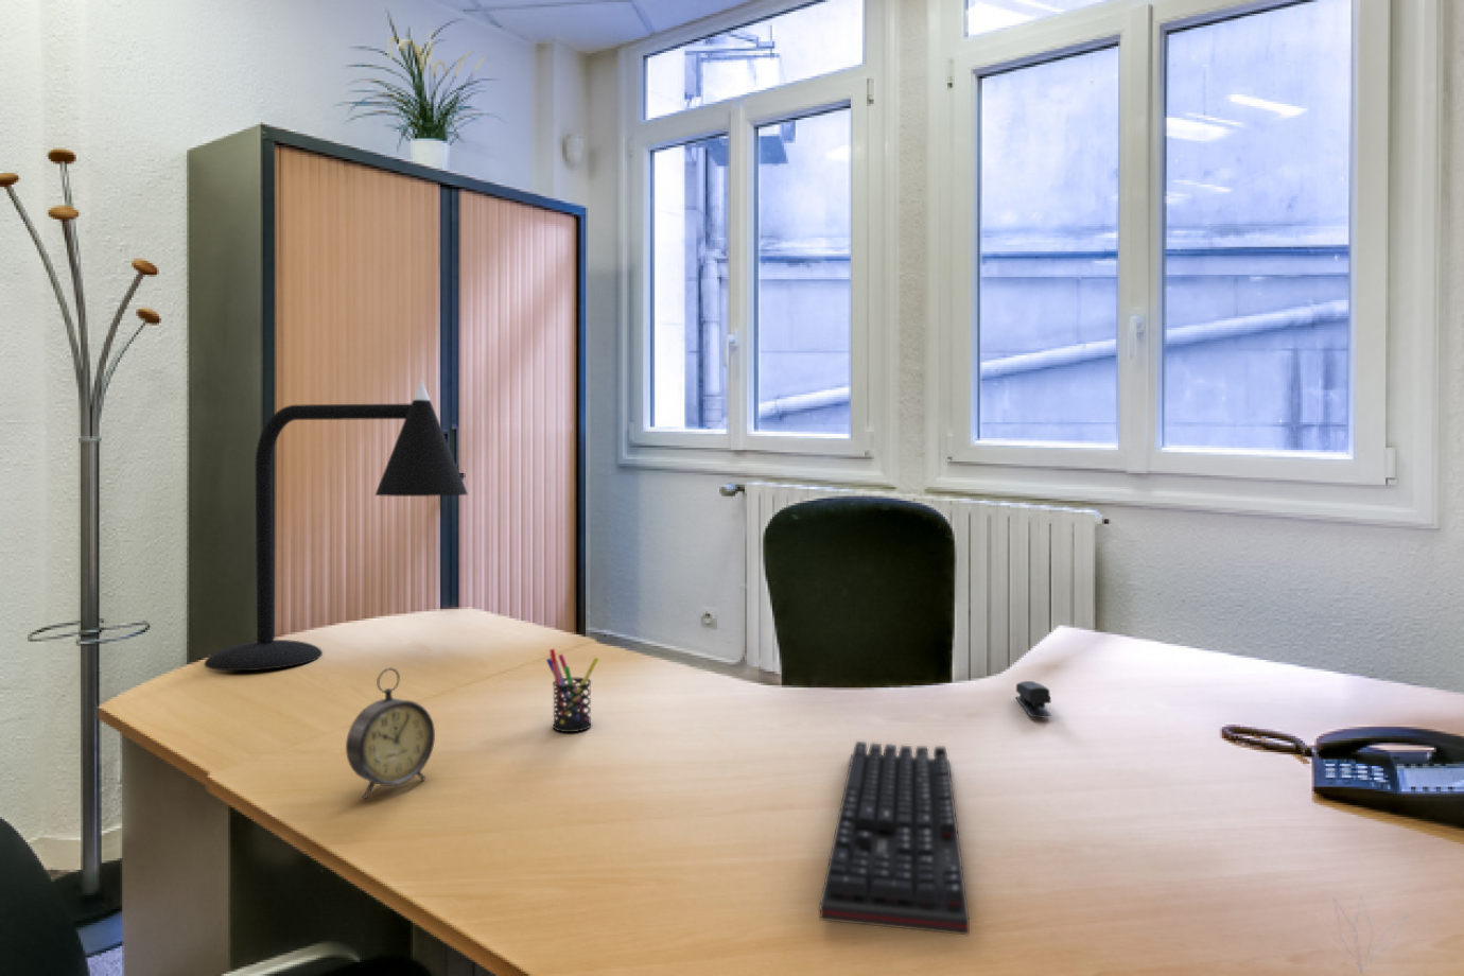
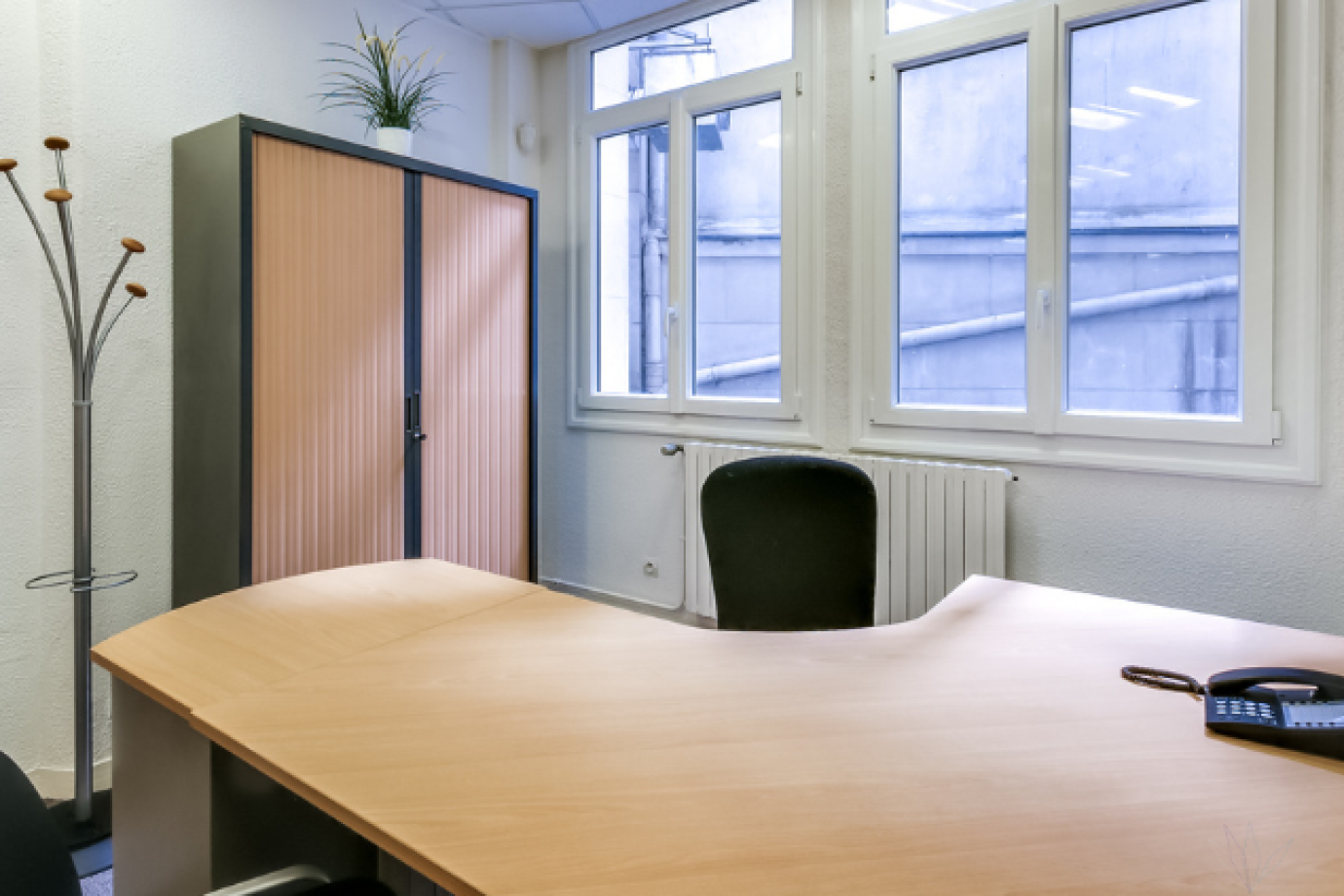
- desk lamp [204,378,468,671]
- stapler [1014,680,1052,719]
- keyboard [819,741,971,937]
- pen holder [546,648,599,733]
- alarm clock [345,668,436,801]
